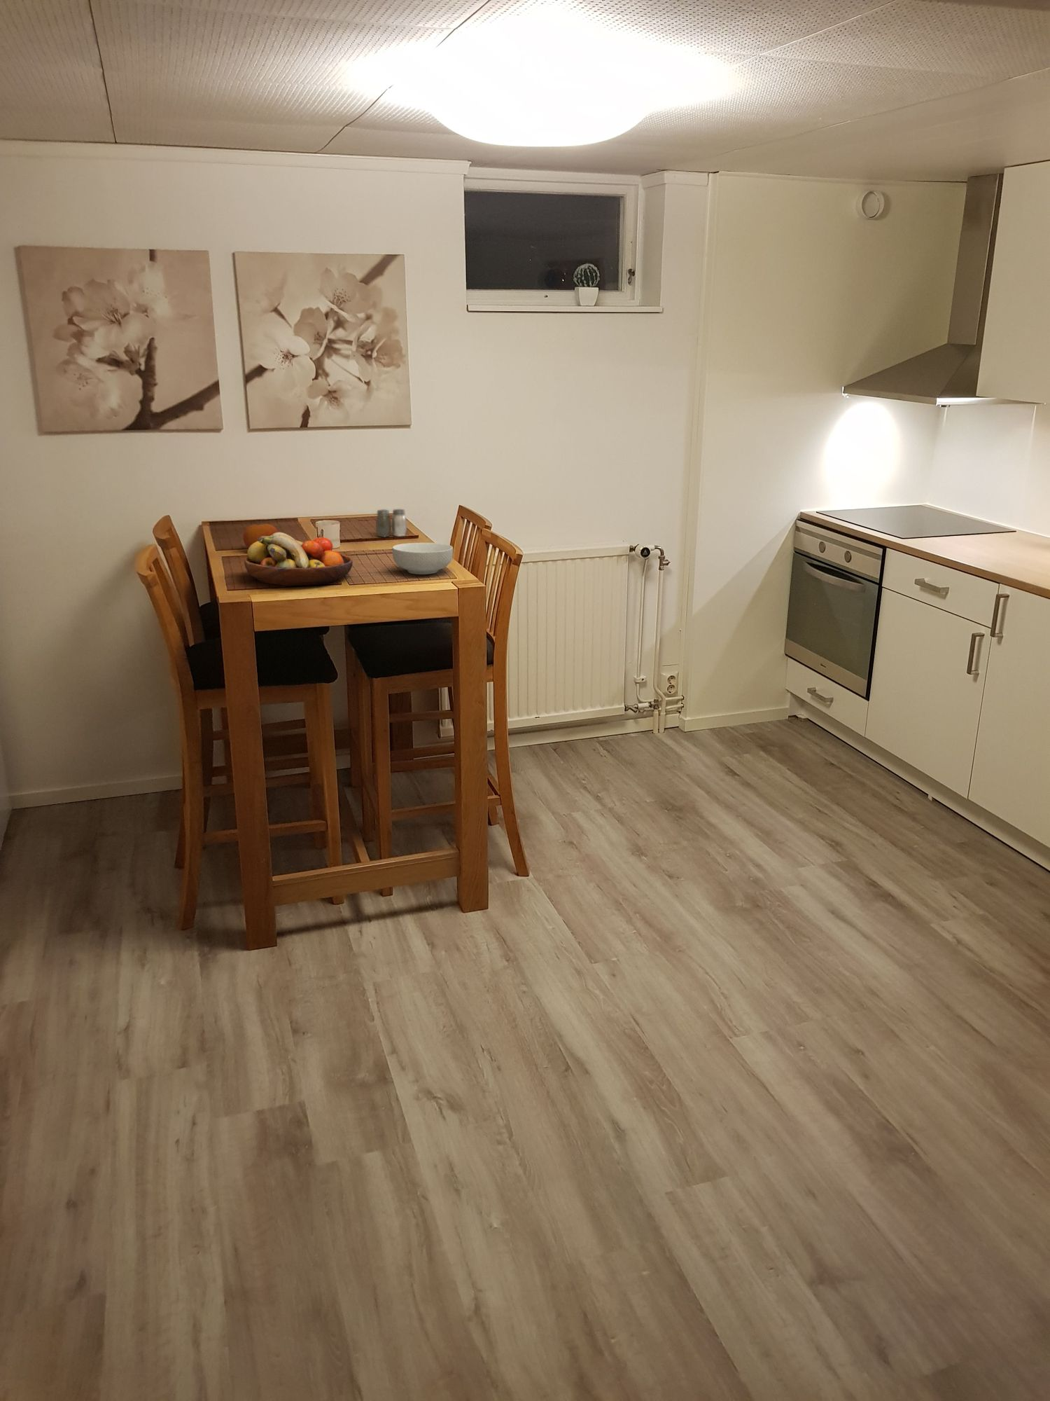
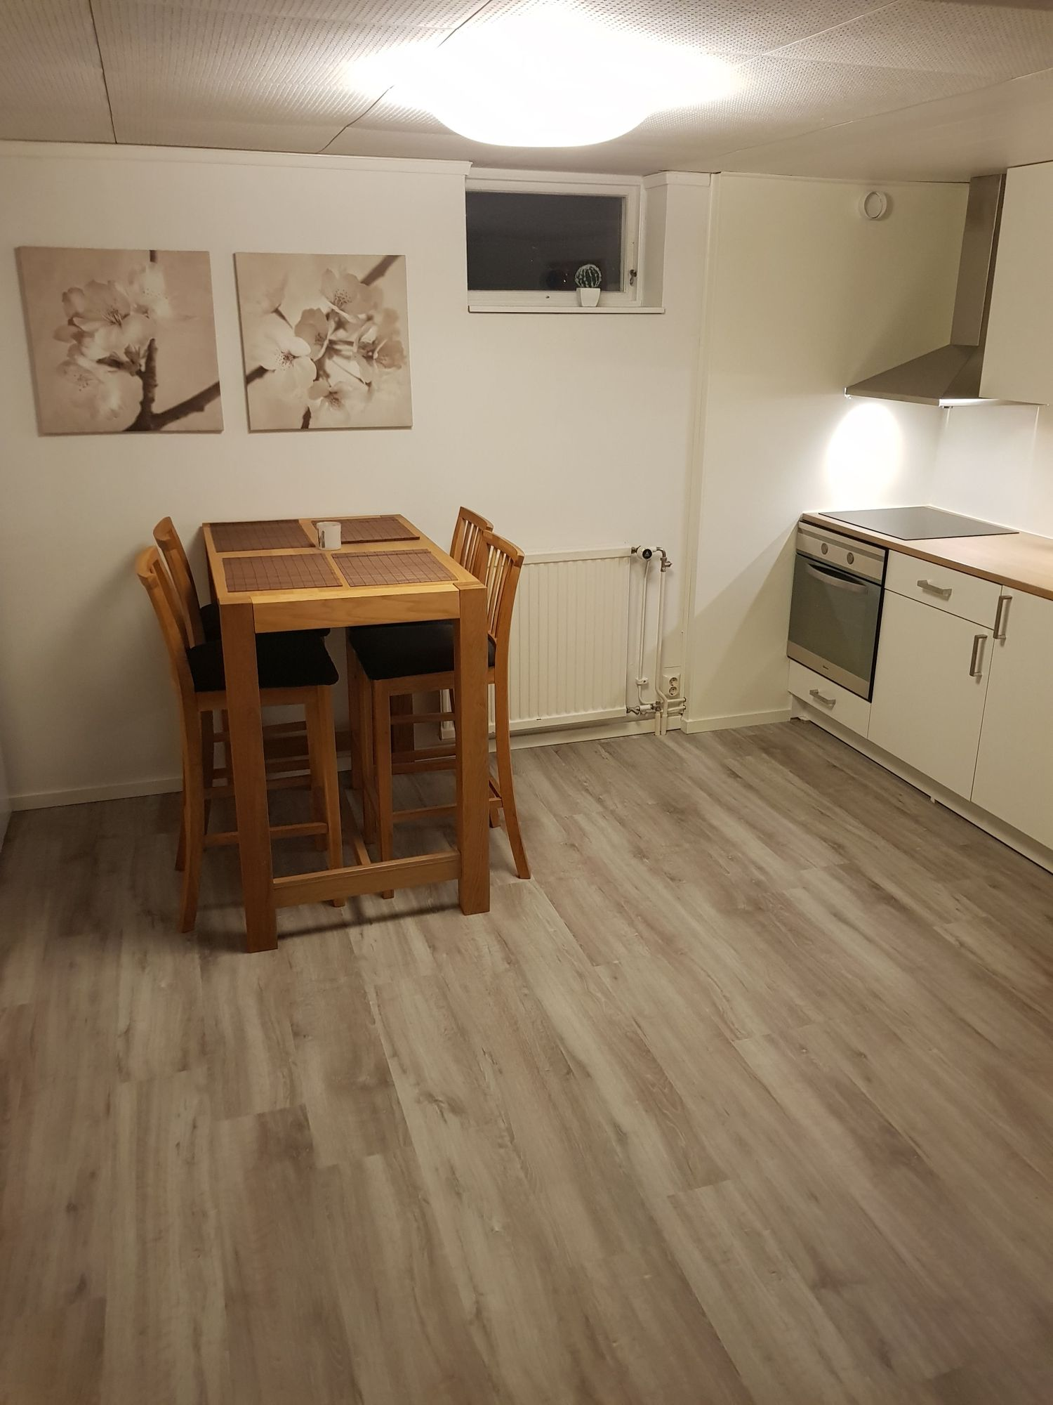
- fruit bowl [244,532,354,586]
- cereal bowl [392,542,453,575]
- salt and pepper shaker [375,509,407,537]
- fruit [243,523,279,548]
